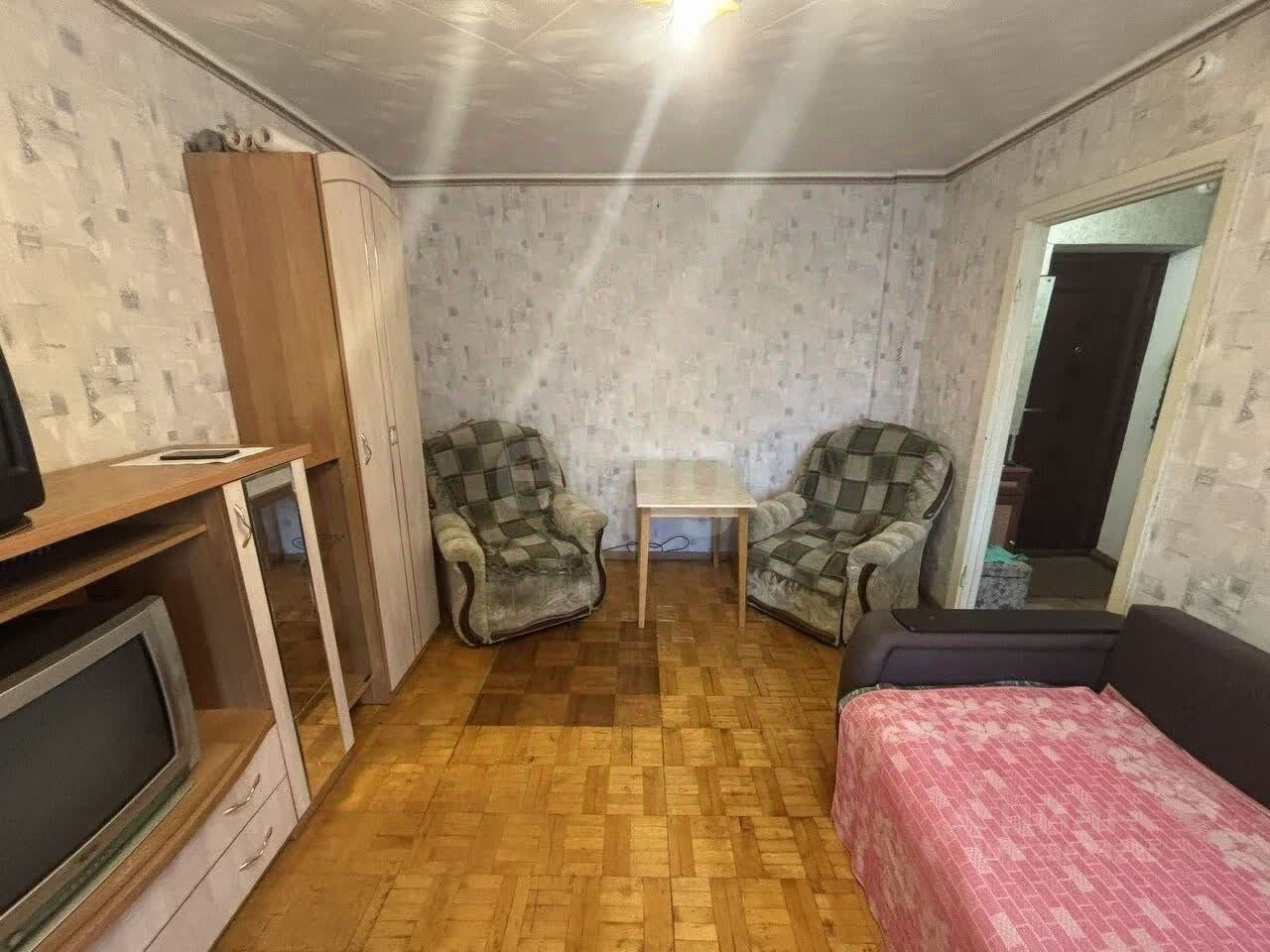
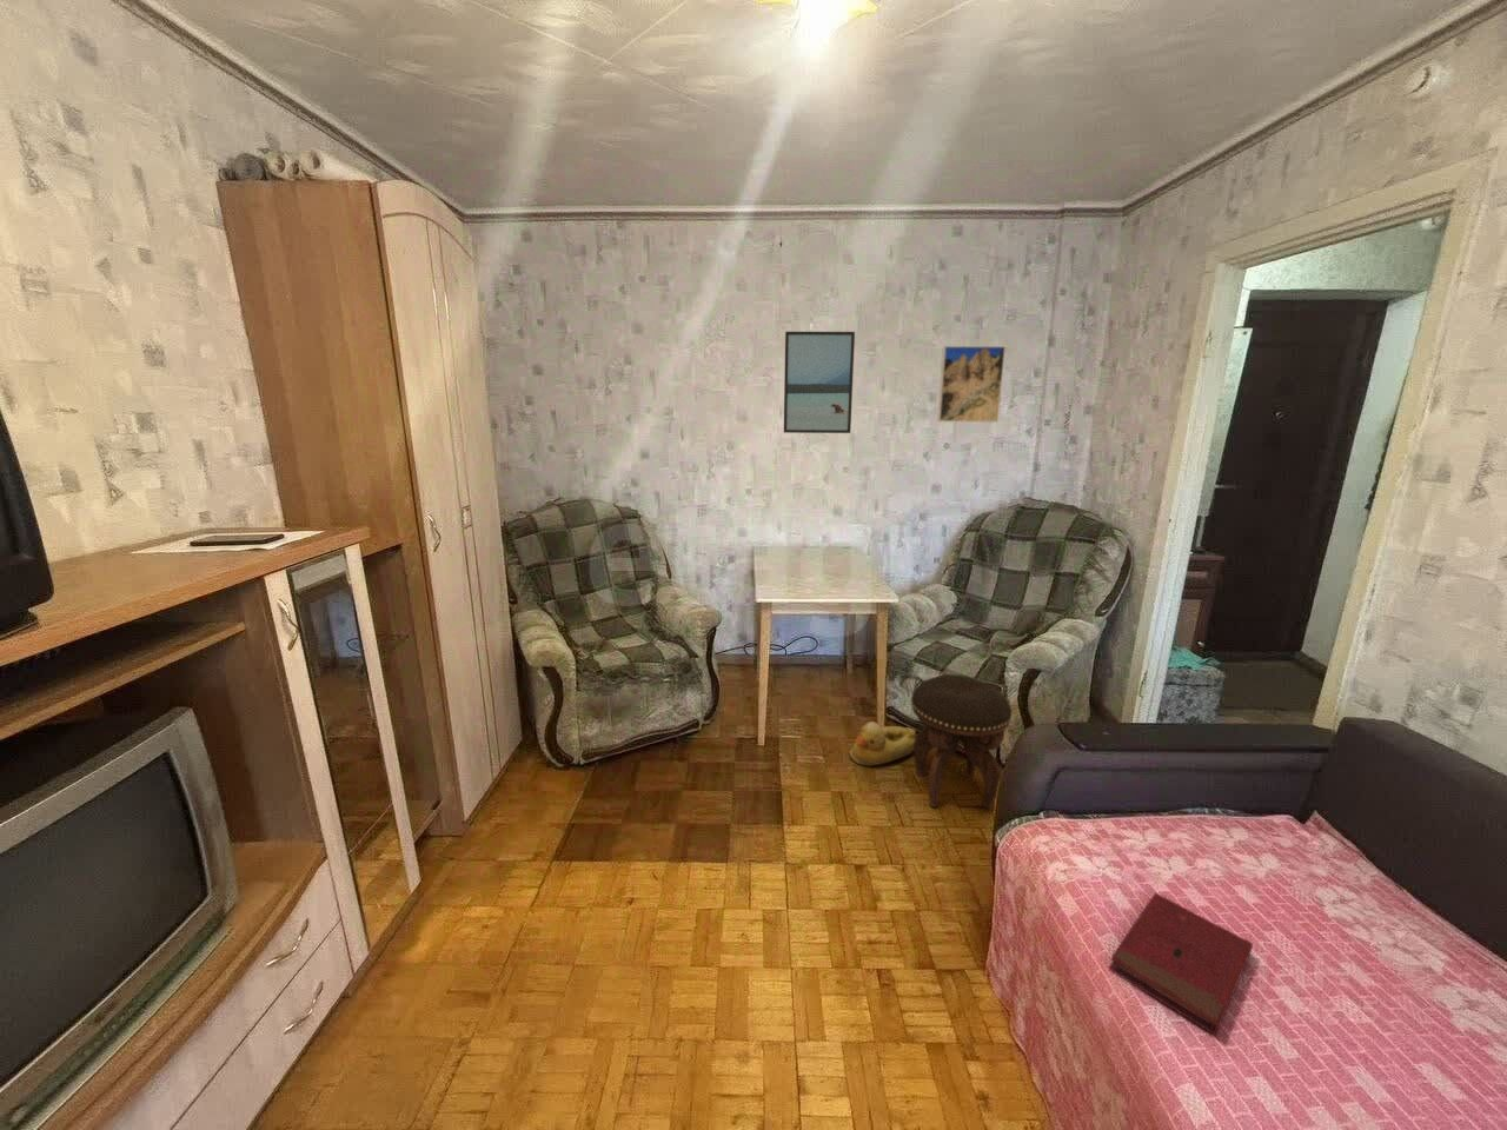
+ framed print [783,331,856,434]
+ rubber duck [847,720,917,768]
+ footstool [910,673,1012,810]
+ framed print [936,345,1006,424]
+ book [1108,893,1254,1036]
